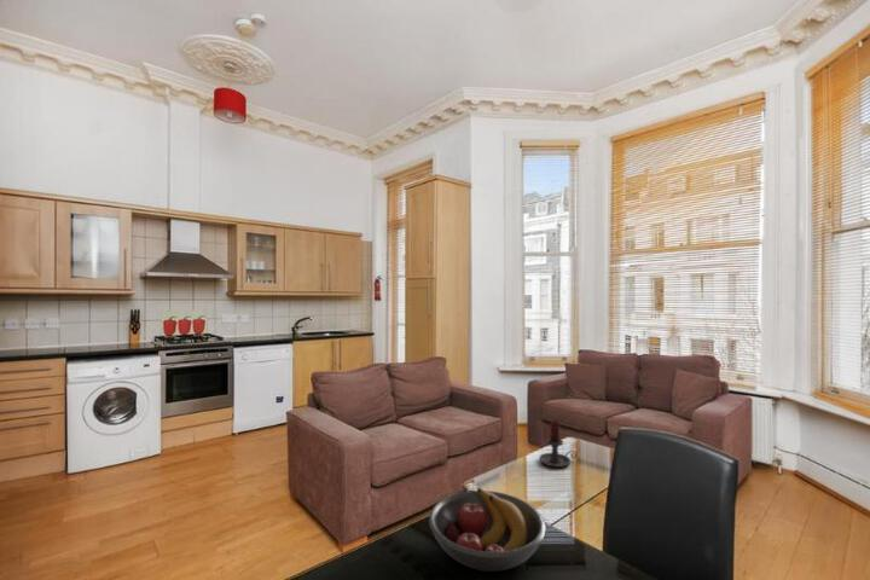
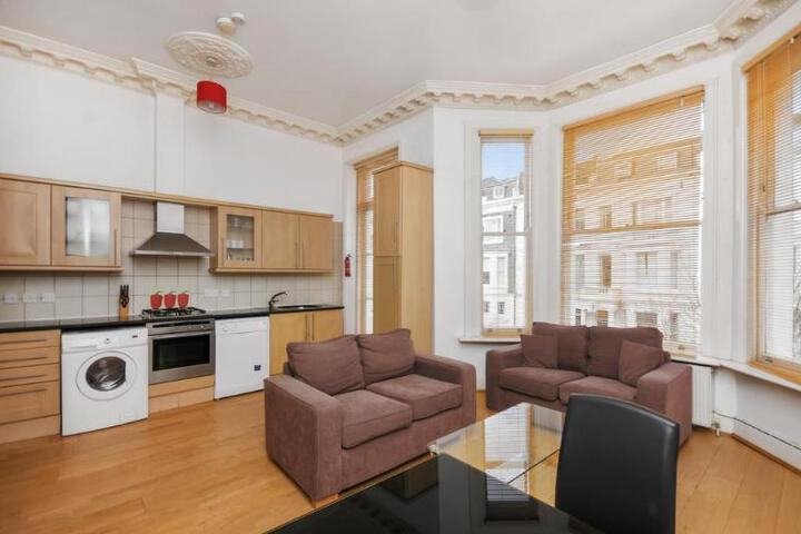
- candle holder [538,419,578,469]
- fruit bowl [428,487,547,573]
